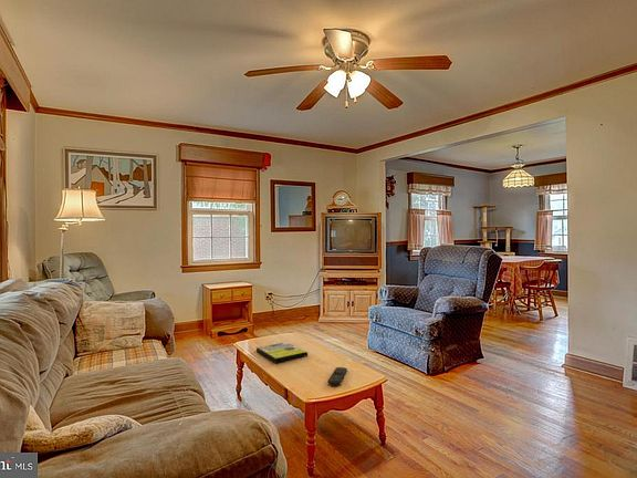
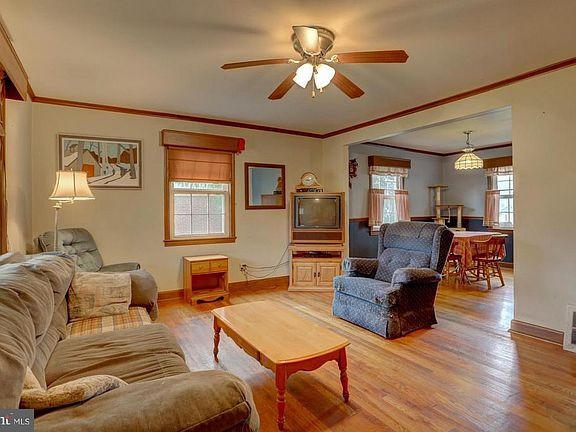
- remote control [326,366,348,386]
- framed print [255,341,309,364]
